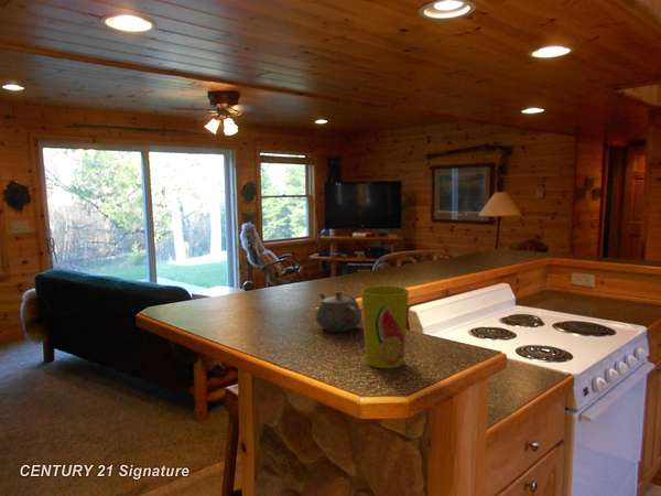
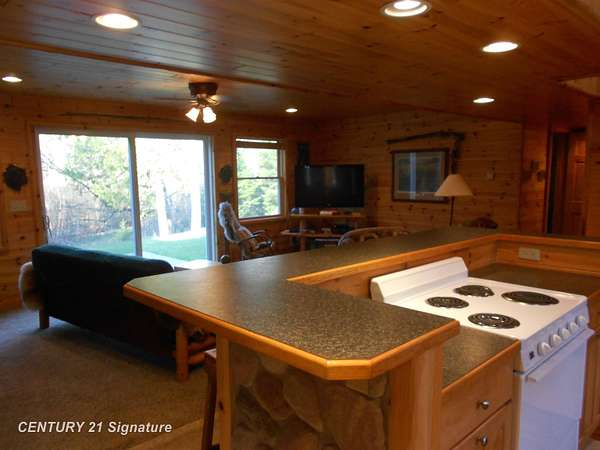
- teapot [314,290,362,333]
- cup [360,284,410,369]
